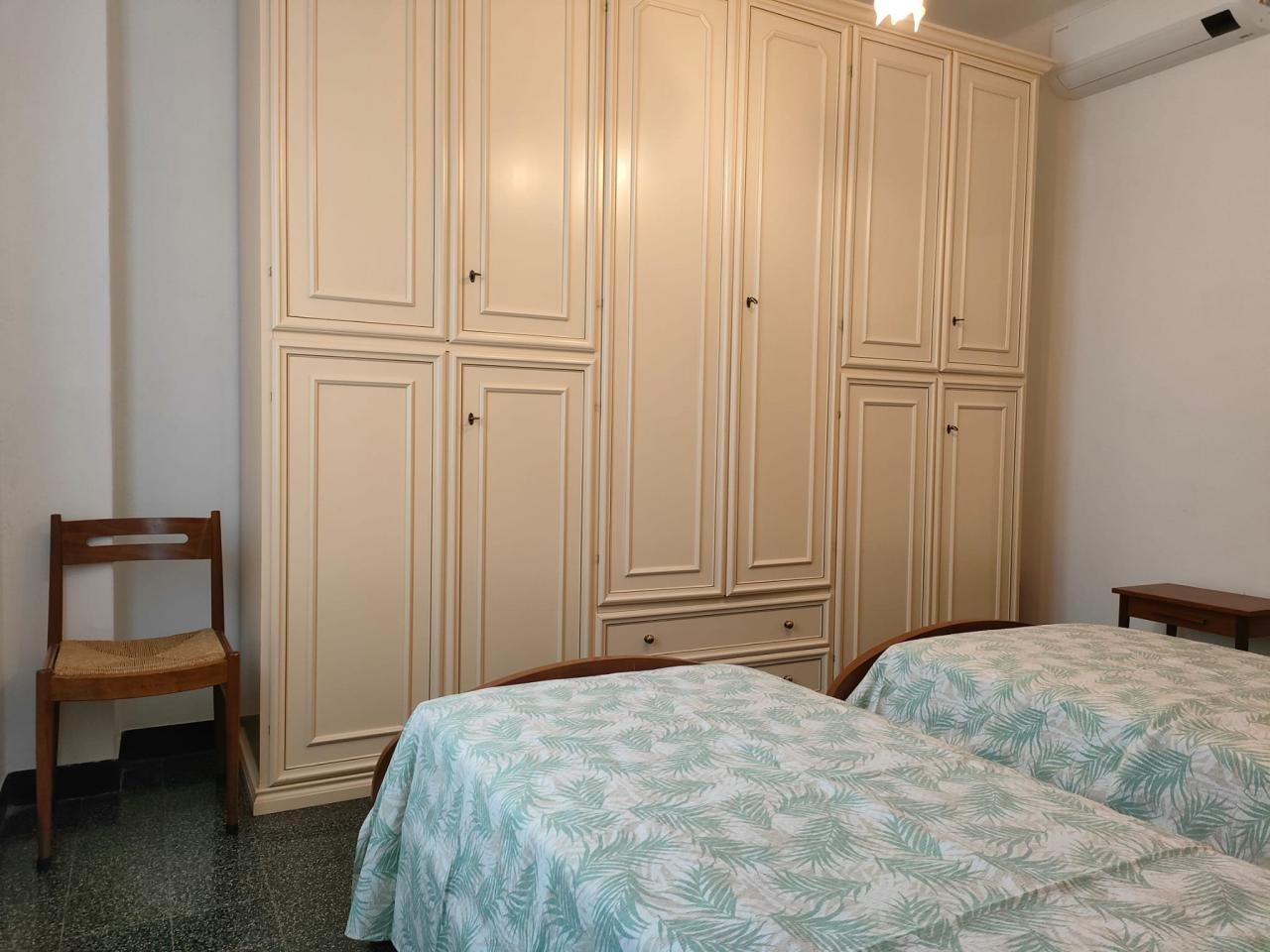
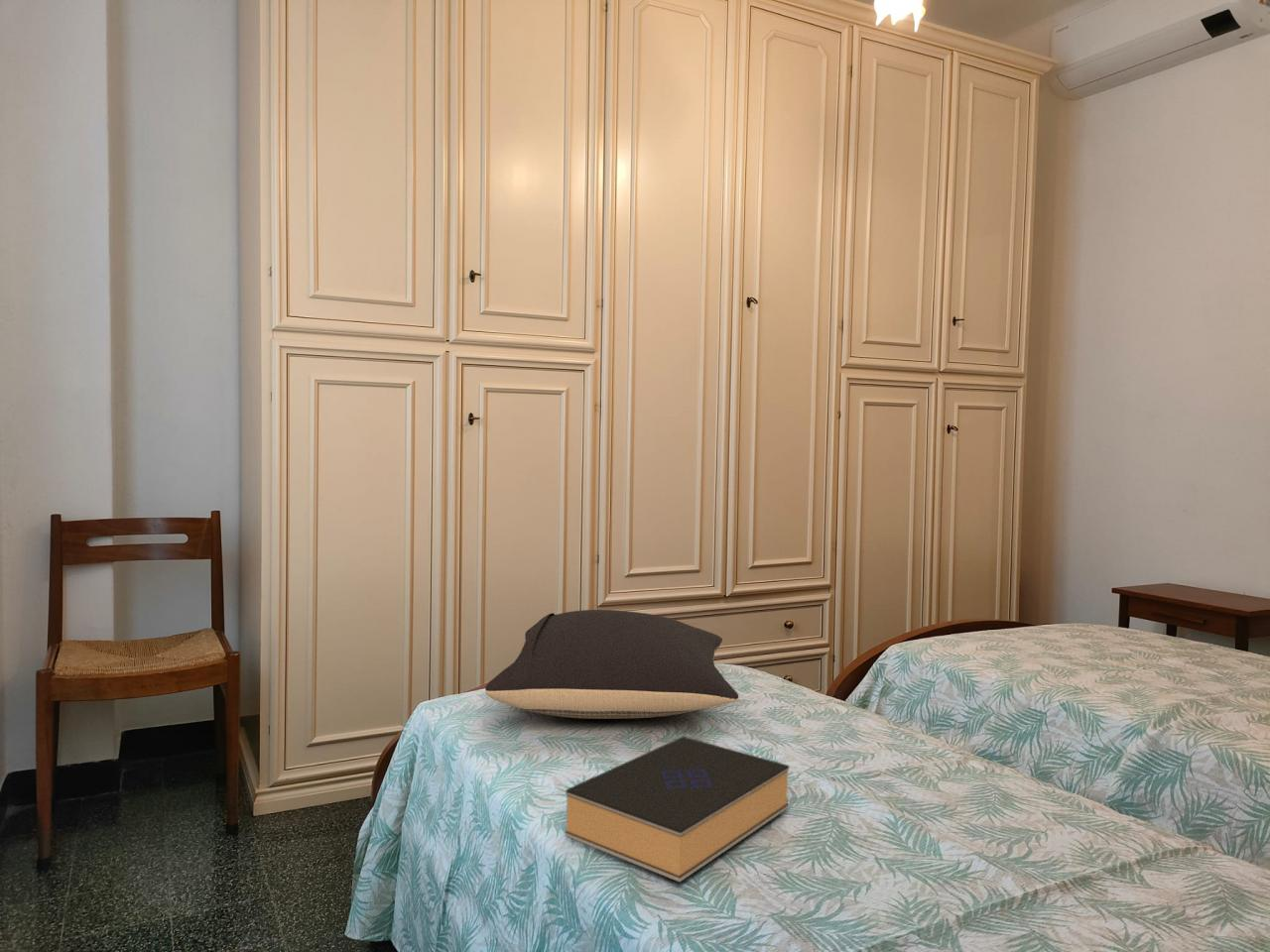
+ pillow [484,609,739,719]
+ book [565,735,791,884]
